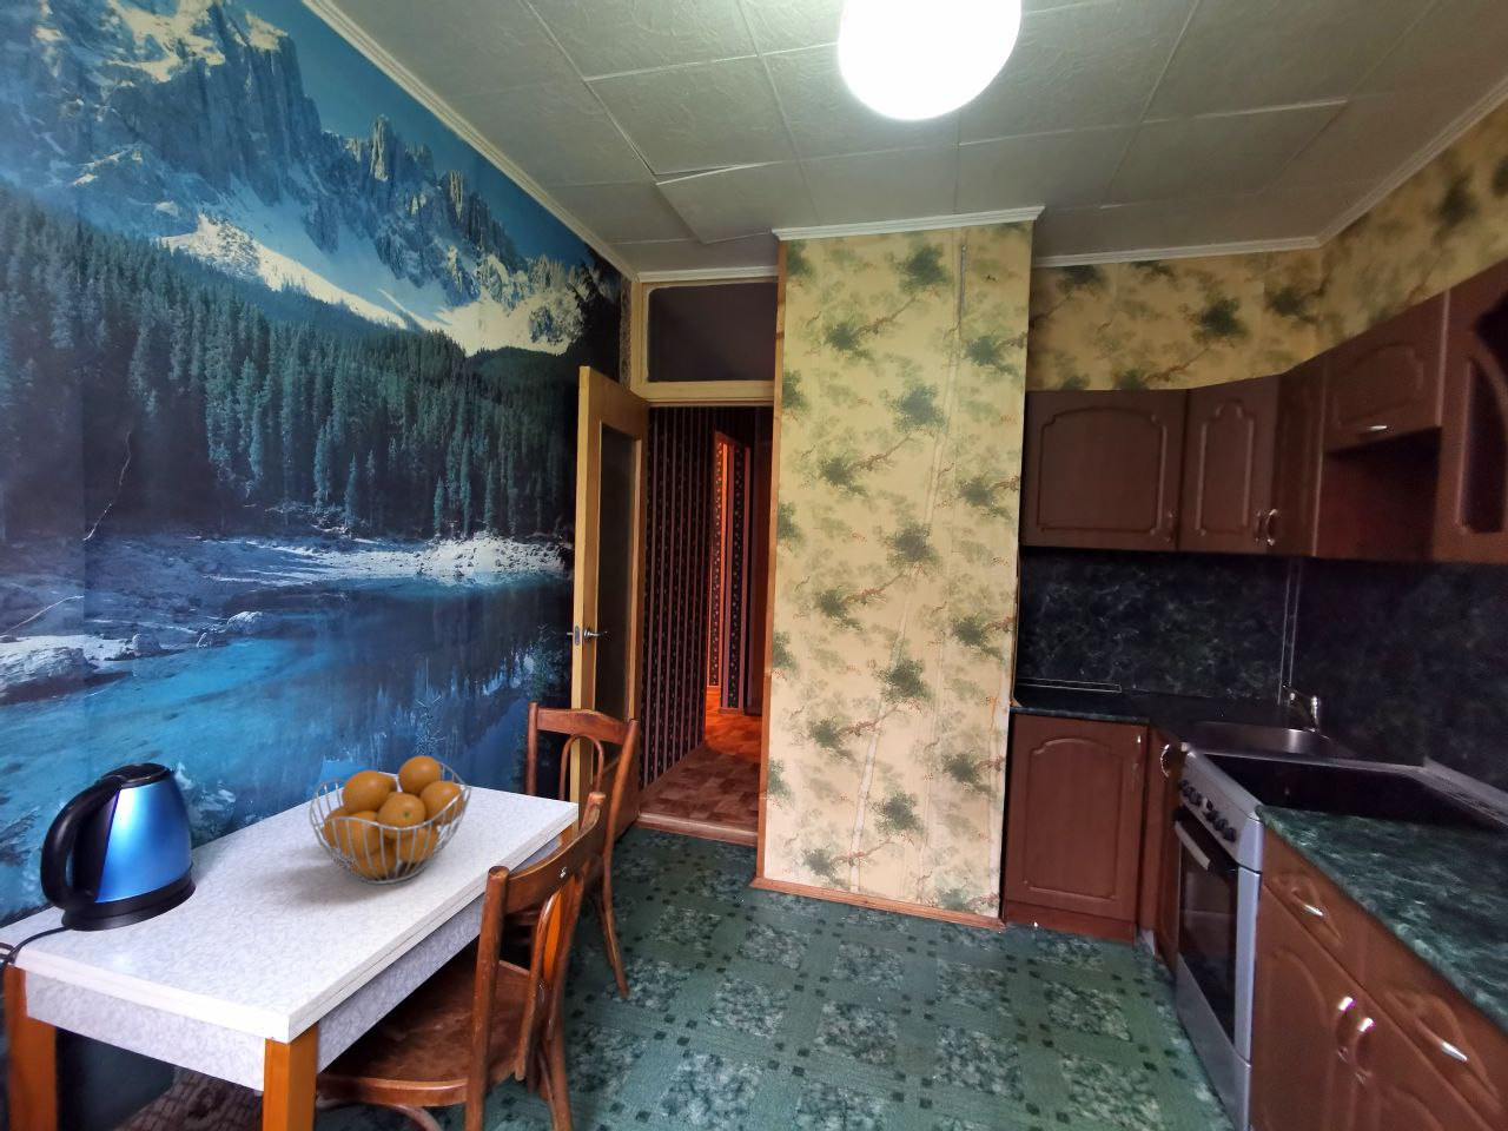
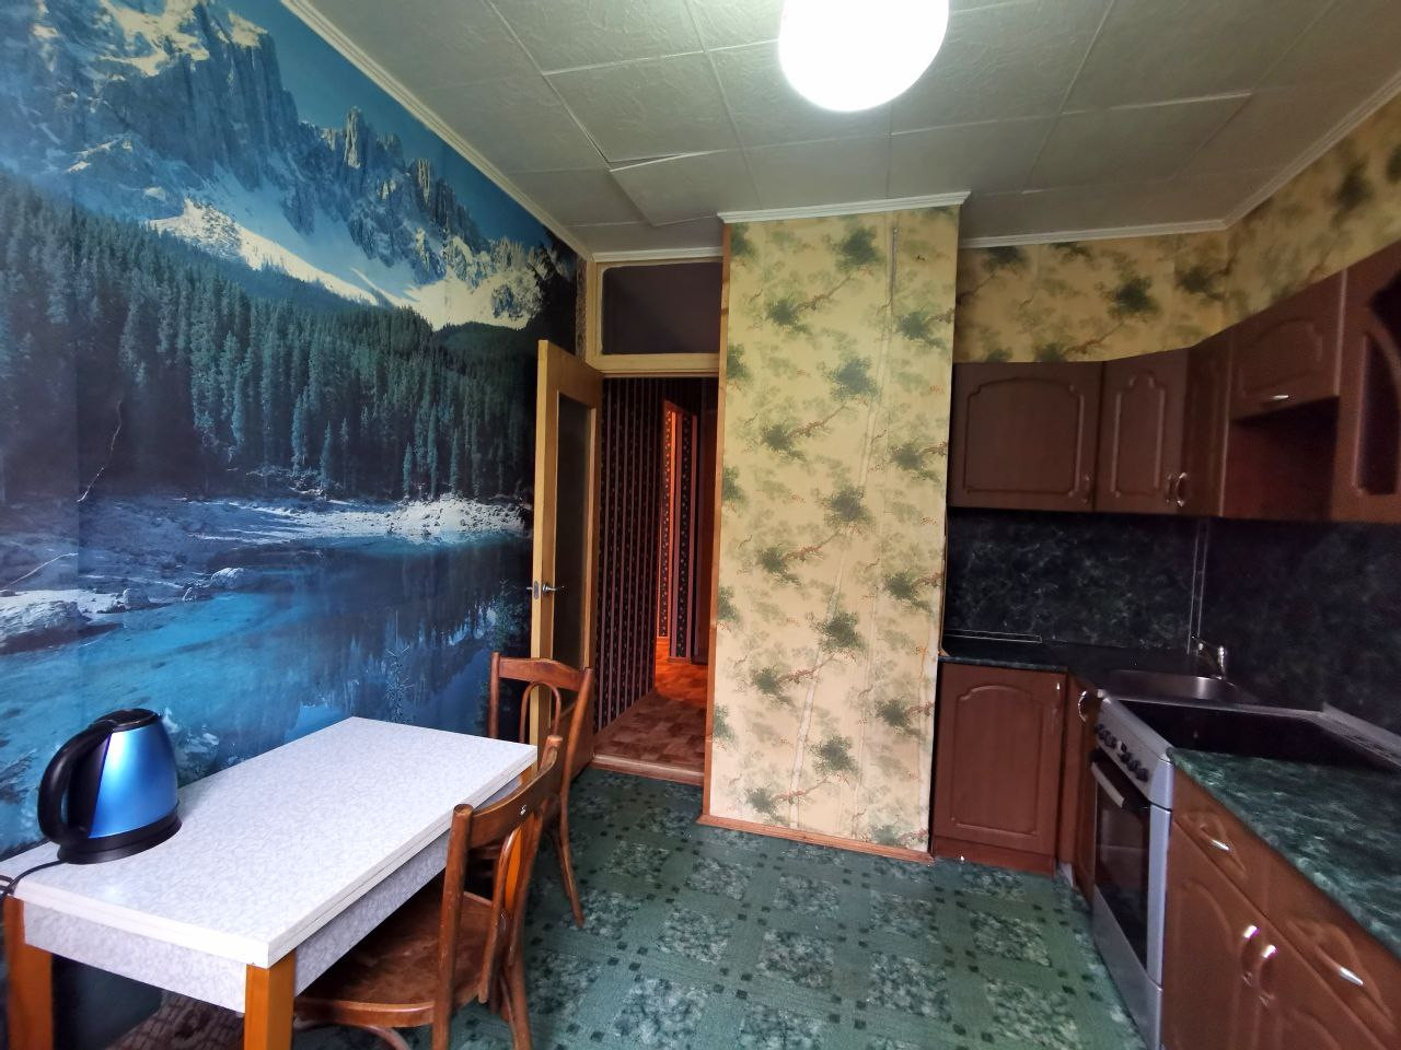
- fruit basket [309,754,474,886]
